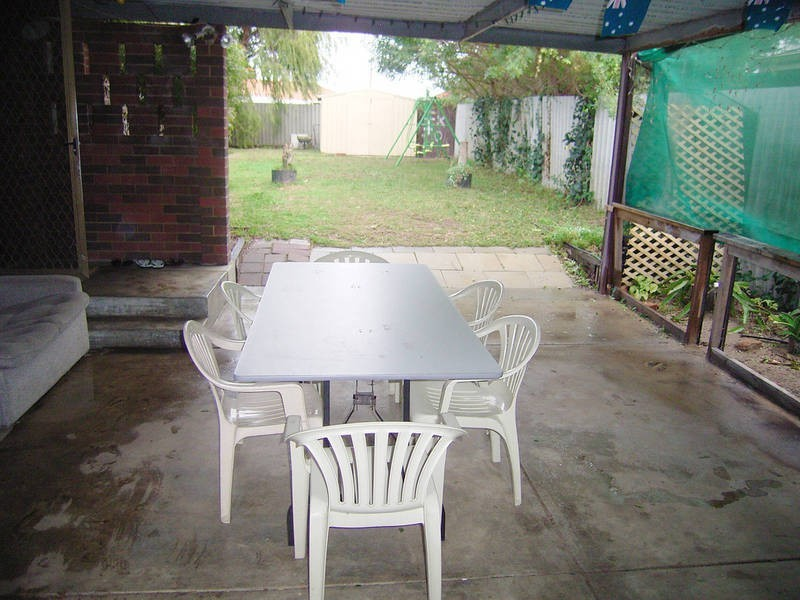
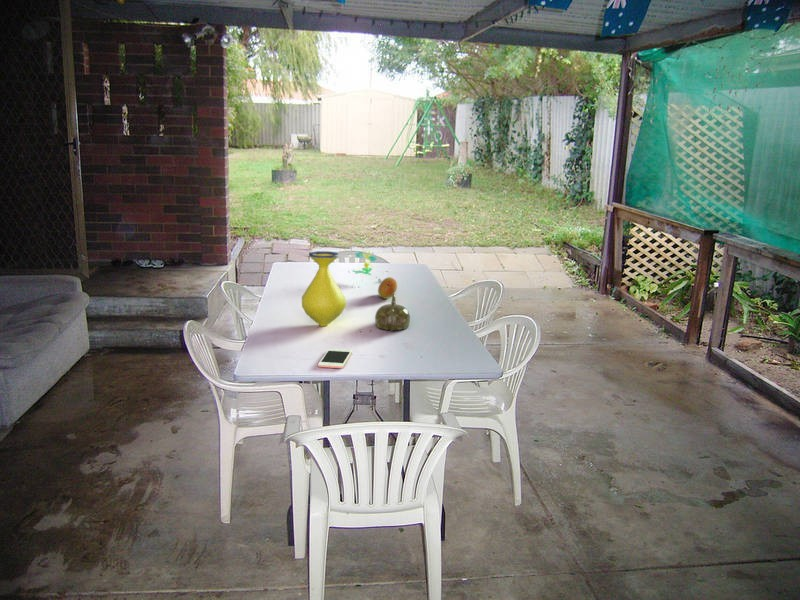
+ cell phone [317,348,353,369]
+ vase [301,250,347,327]
+ teapot [374,293,411,332]
+ fruit [377,276,398,300]
+ flower [347,249,382,283]
